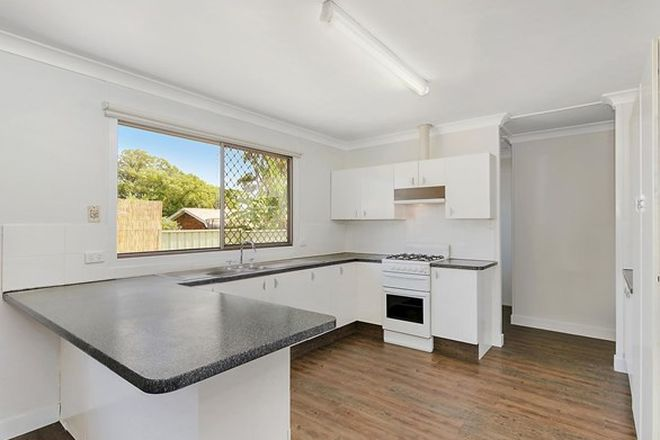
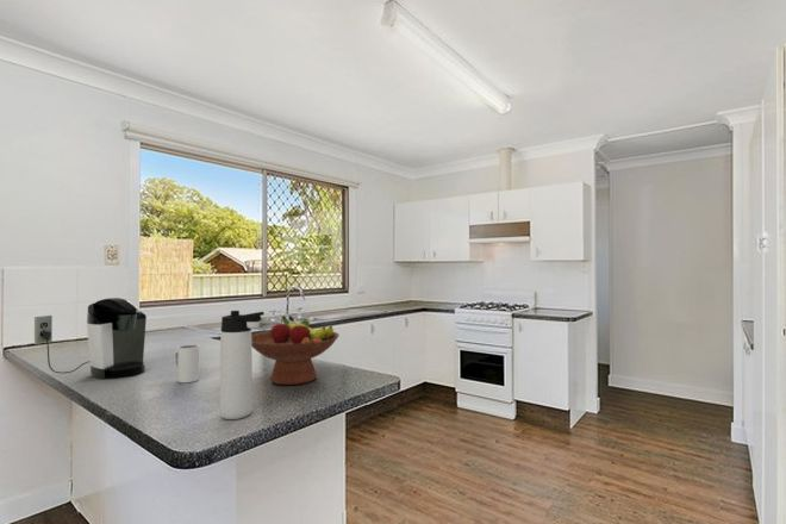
+ thermos bottle [218,310,266,420]
+ coffee maker [33,297,148,380]
+ mug [173,344,200,383]
+ fruit bowl [251,314,341,386]
